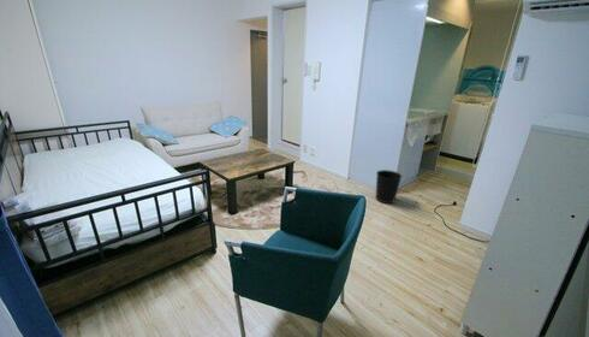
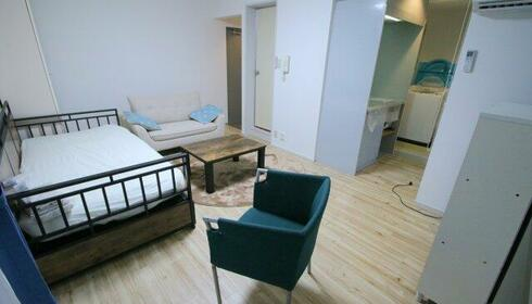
- wastebasket [375,168,403,205]
